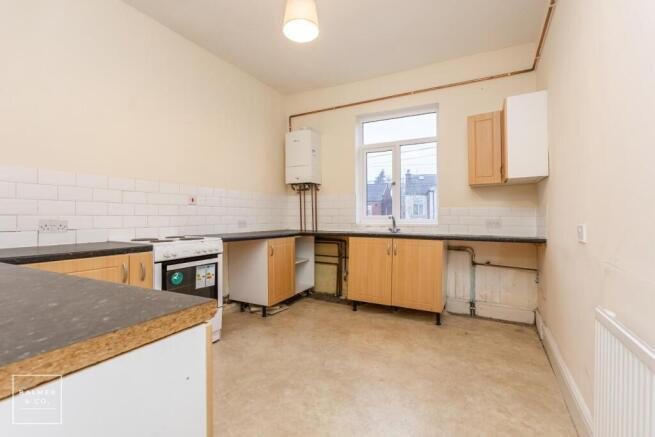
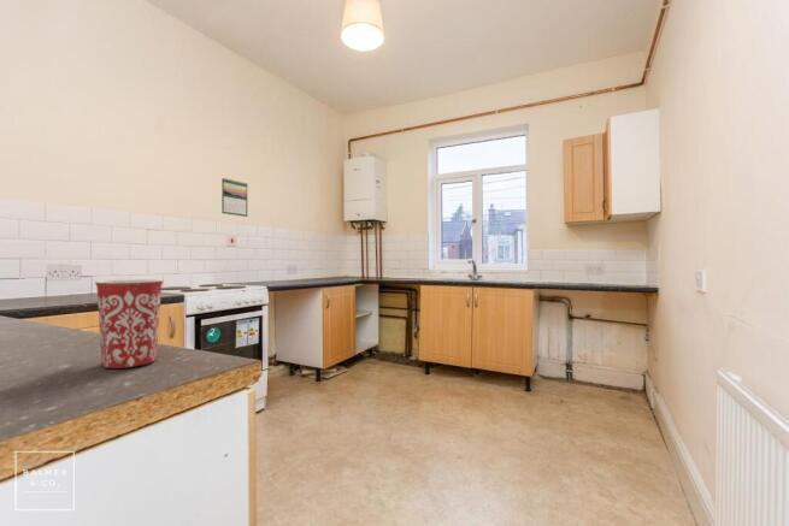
+ calendar [220,177,248,218]
+ mug [94,278,165,370]
